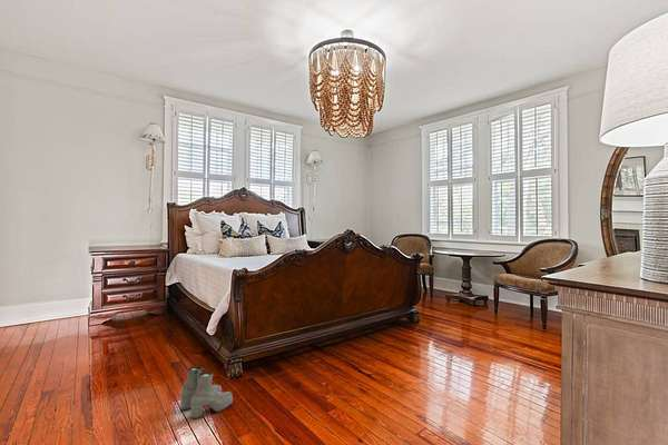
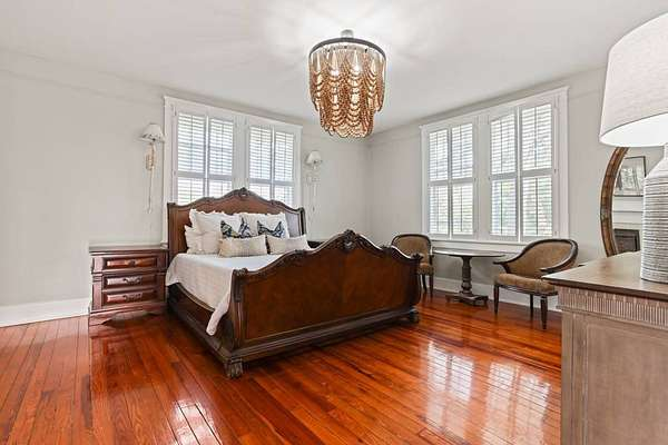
- boots [179,365,234,419]
